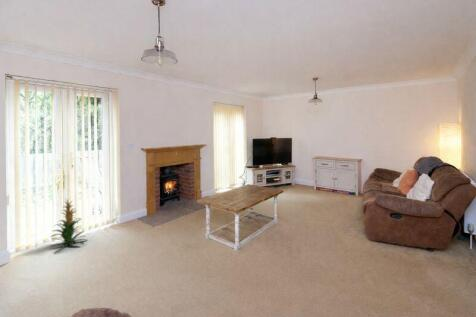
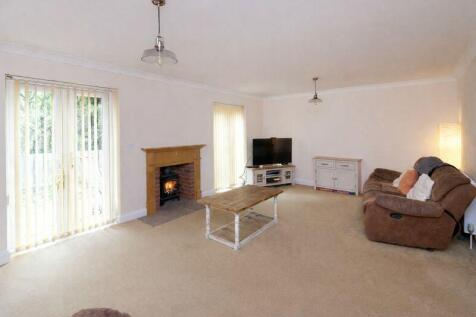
- indoor plant [48,197,88,251]
